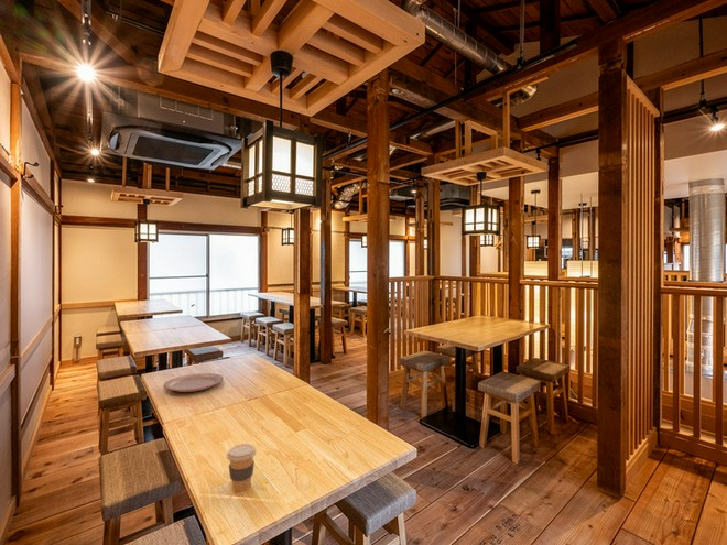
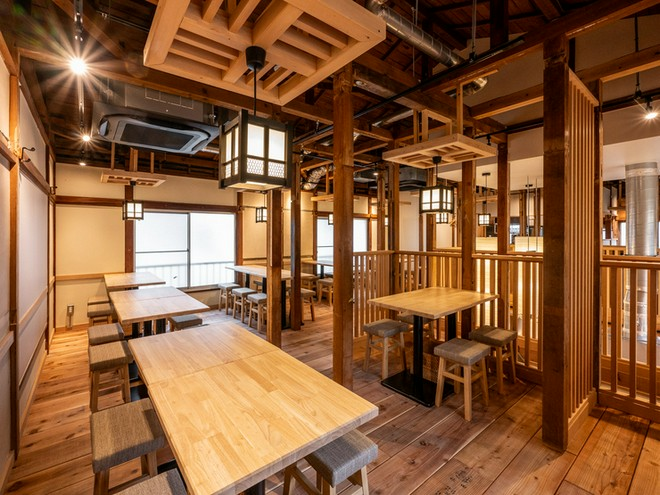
- plate [162,372,225,393]
- coffee cup [226,443,258,492]
